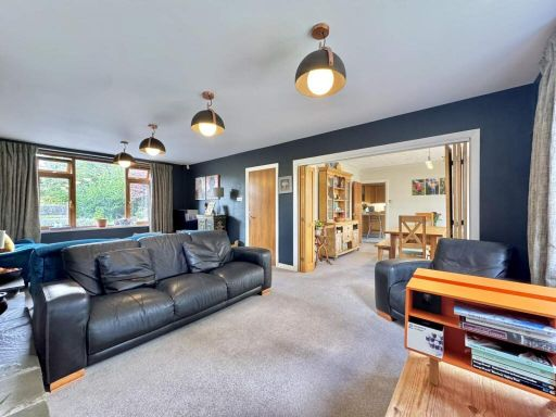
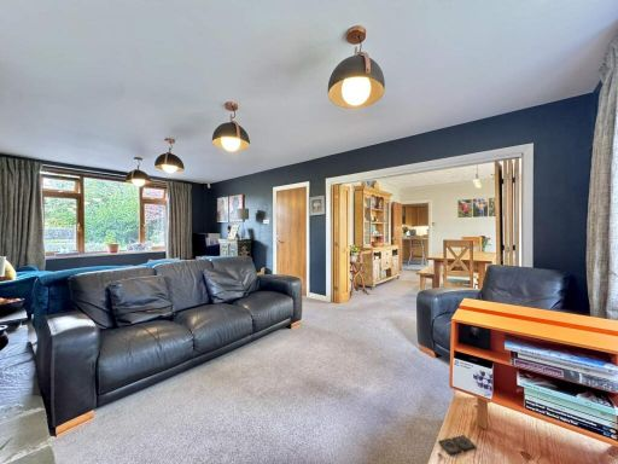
+ coaster [437,434,477,456]
